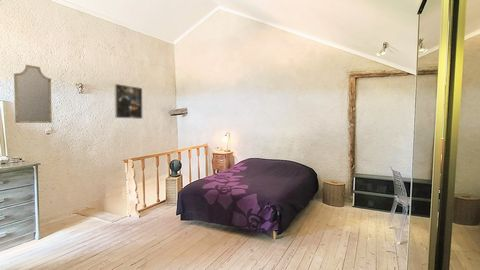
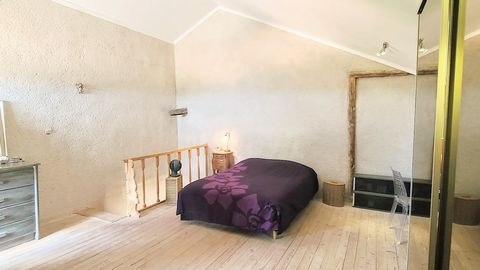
- home mirror [13,64,53,124]
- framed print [114,83,143,120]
